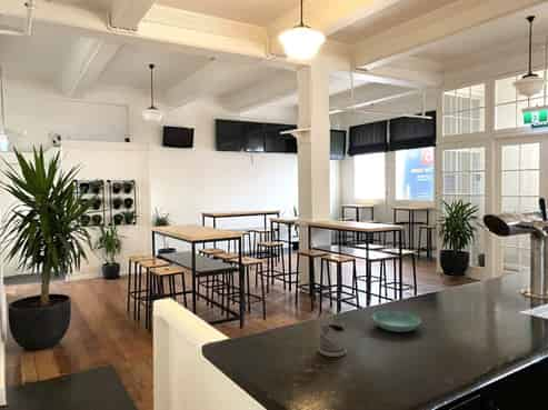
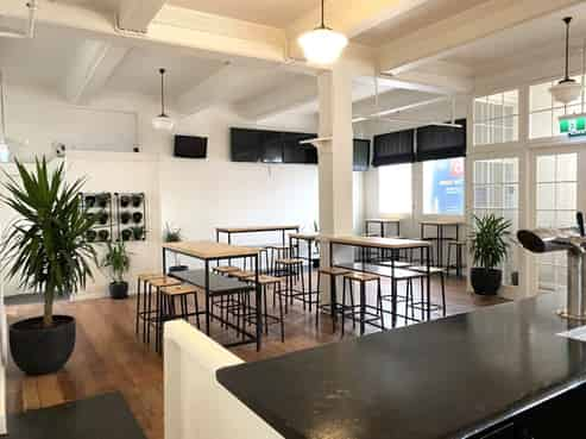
- saucer [371,310,422,333]
- tea glass holder [317,321,348,358]
